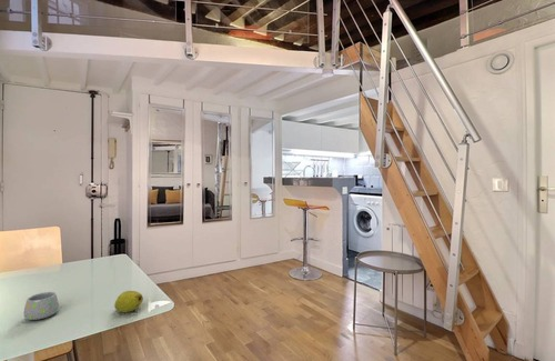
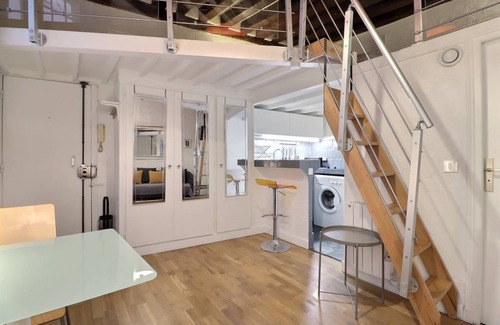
- mug [22,291,60,321]
- fruit [113,290,144,313]
